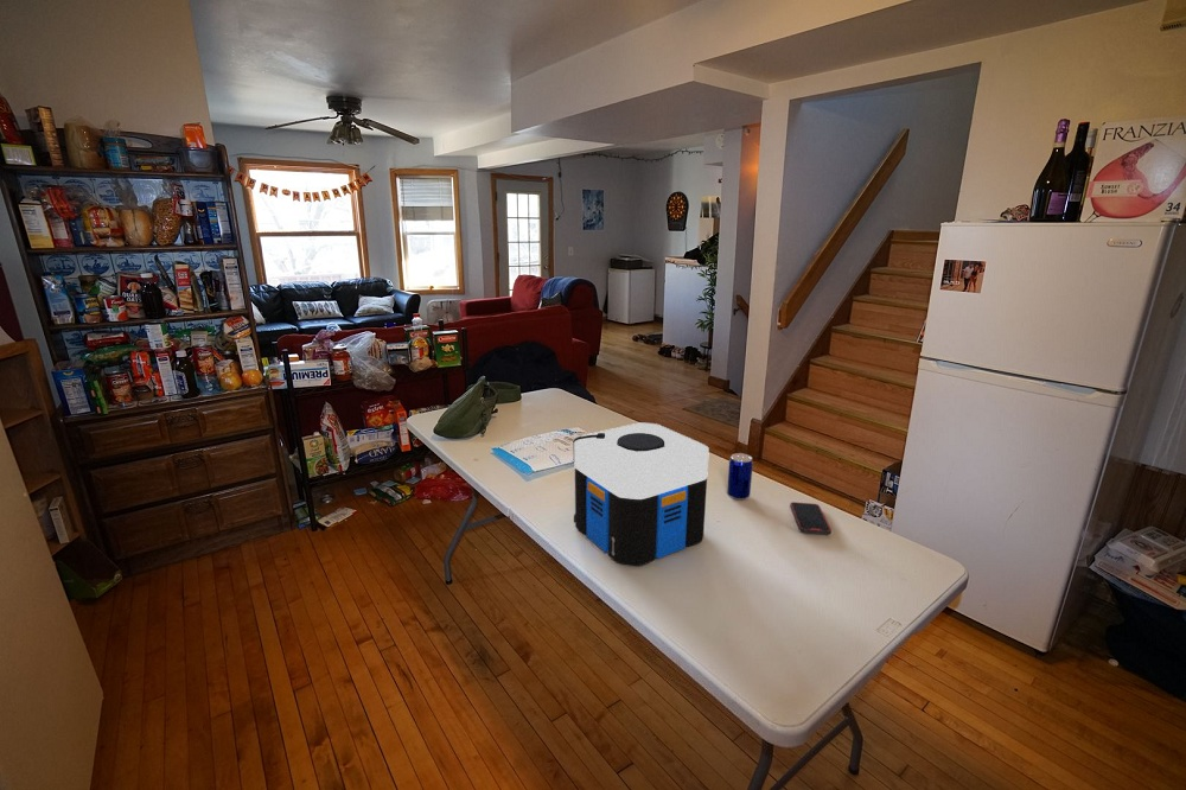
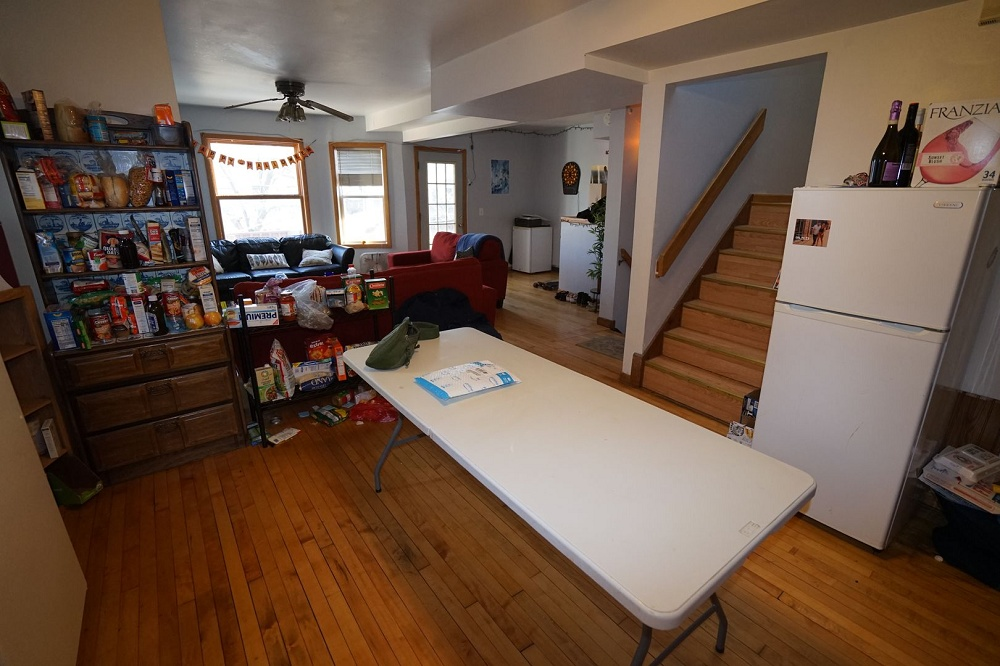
- smartphone [789,501,833,536]
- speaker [573,422,710,567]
- beer can [726,452,754,501]
